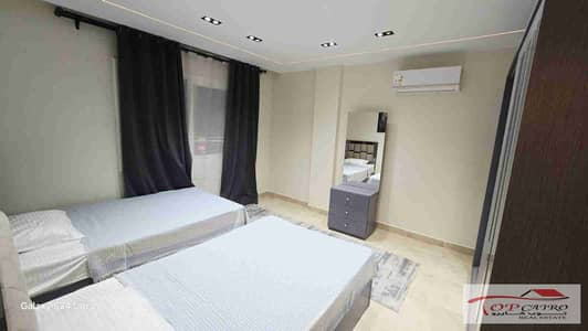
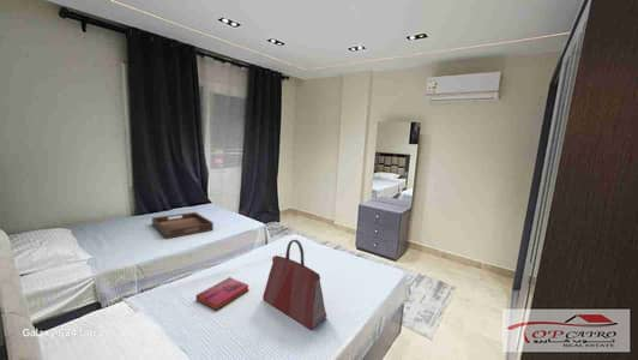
+ hardback book [195,276,251,311]
+ handbag [261,239,327,330]
+ serving tray [151,211,215,240]
